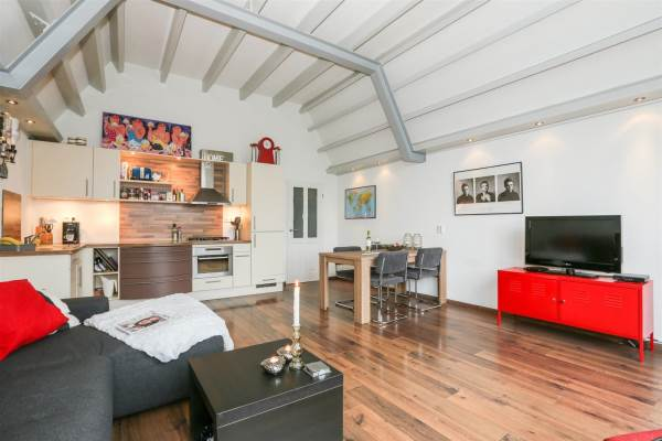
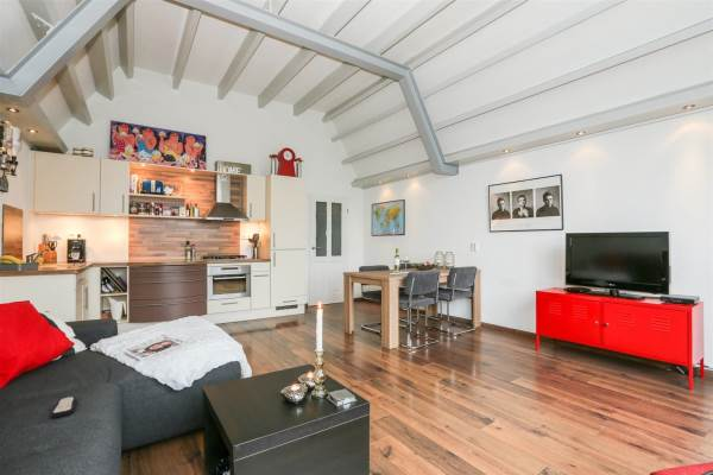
+ remote control [49,395,78,419]
